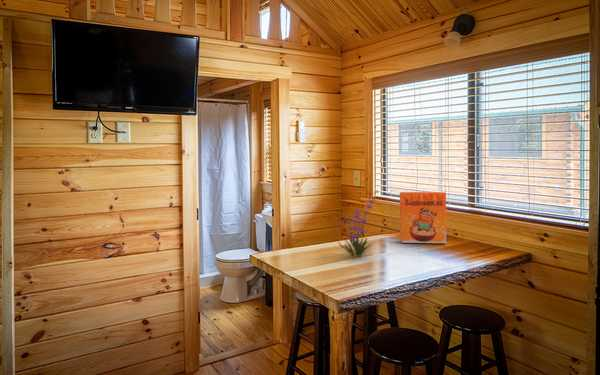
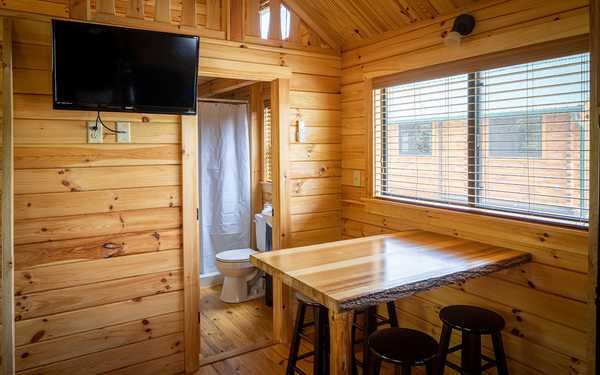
- plant [336,195,377,258]
- cereal box [399,191,447,244]
